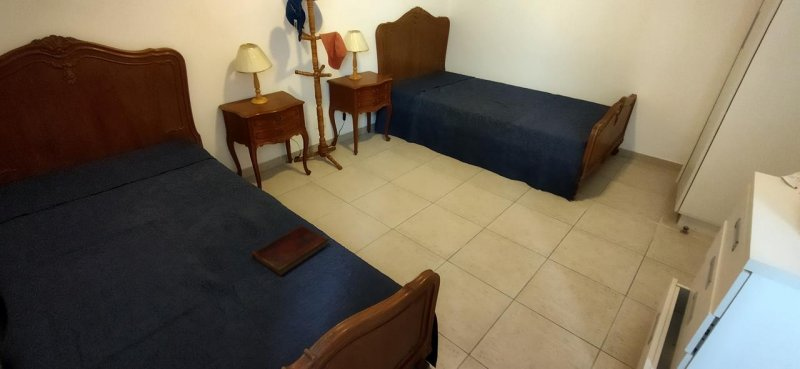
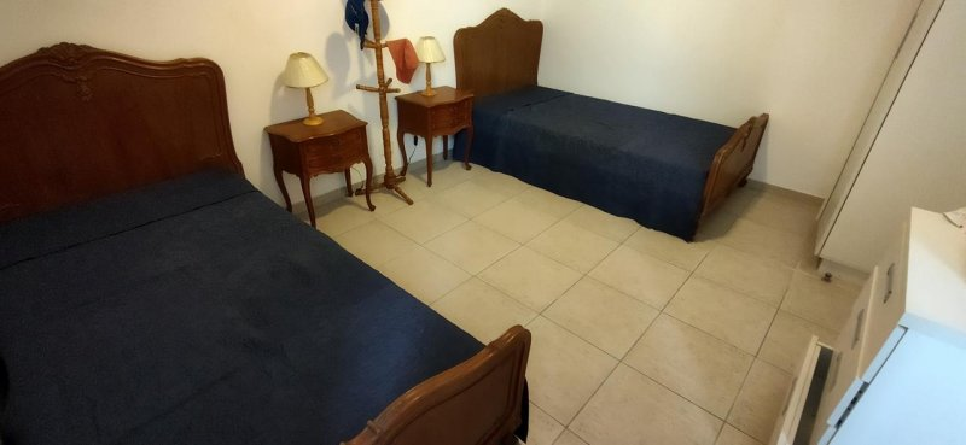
- diary [250,224,330,277]
